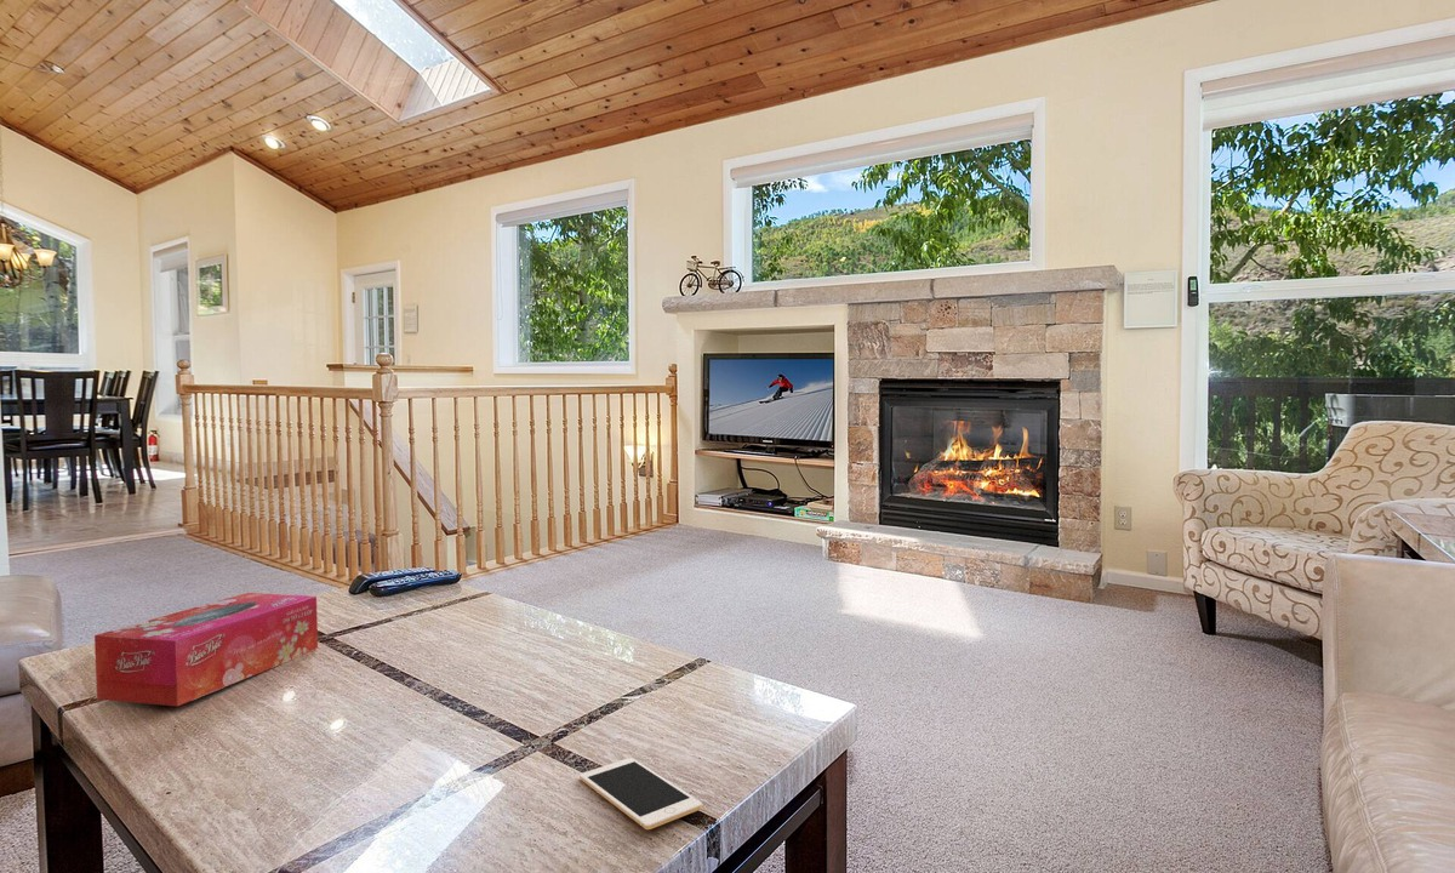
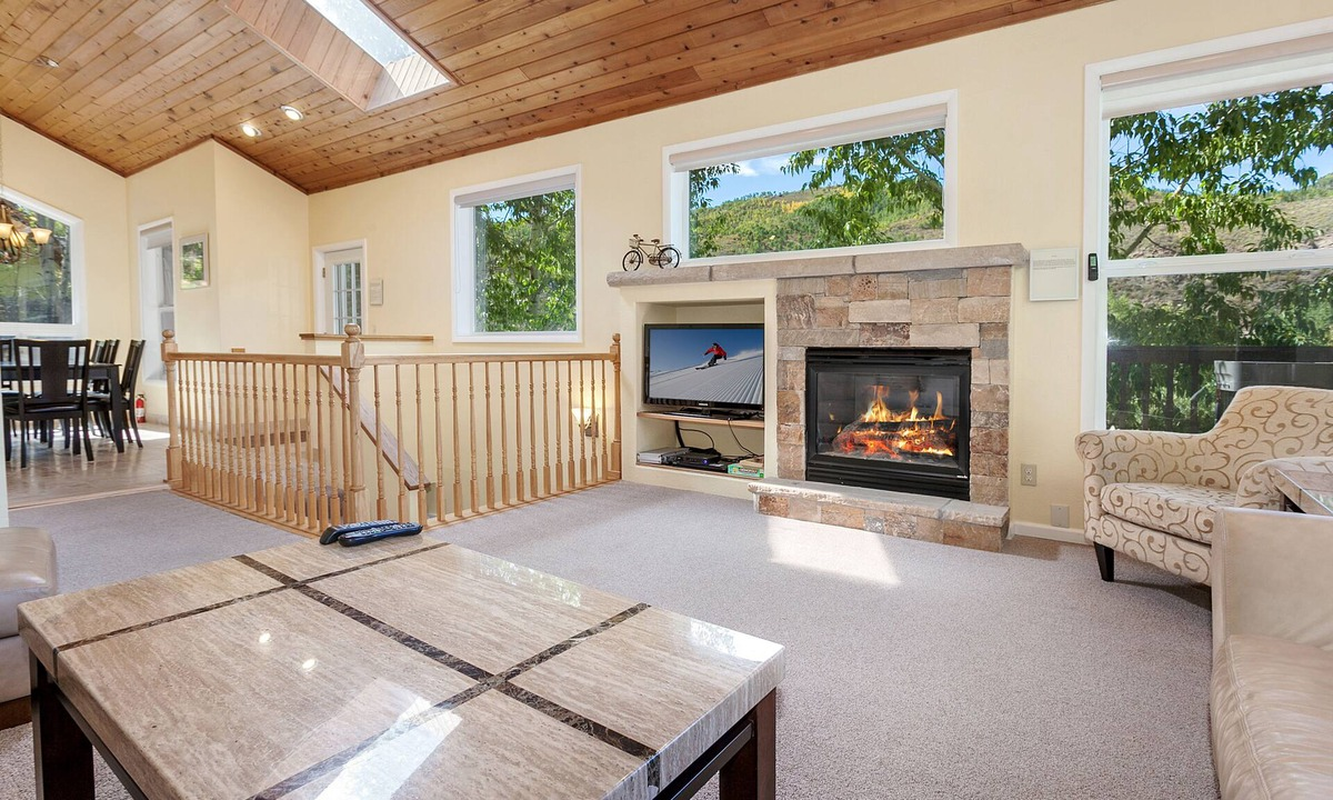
- cell phone [578,757,703,831]
- tissue box [93,592,319,707]
